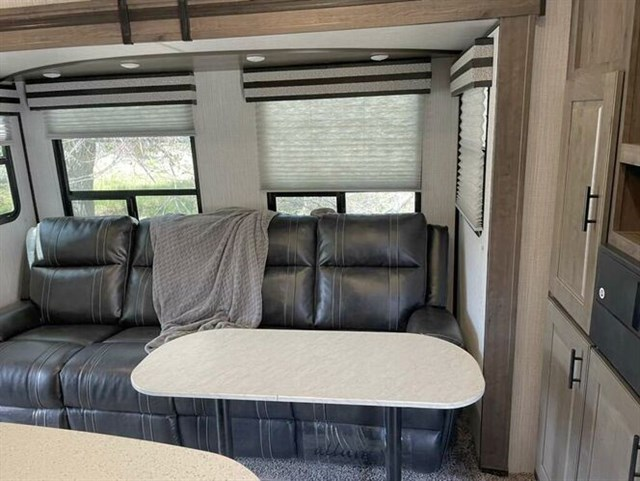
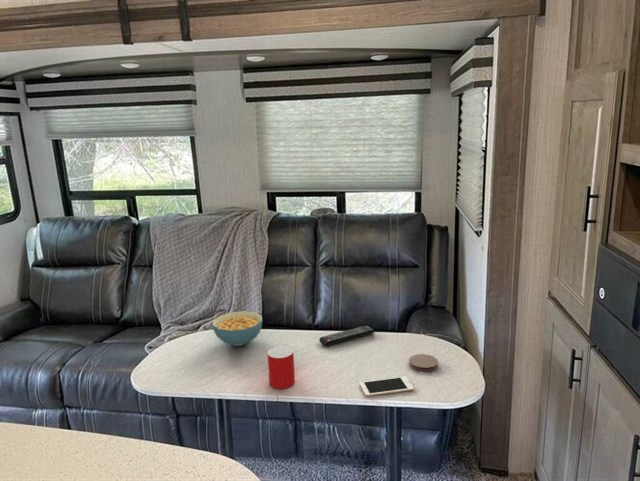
+ cereal bowl [211,310,263,347]
+ coaster [408,353,439,372]
+ cell phone [359,376,415,397]
+ remote control [318,325,375,347]
+ cup [267,345,296,390]
